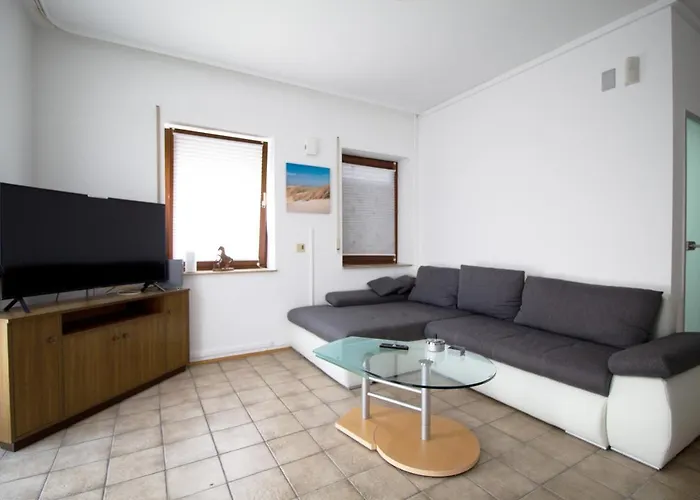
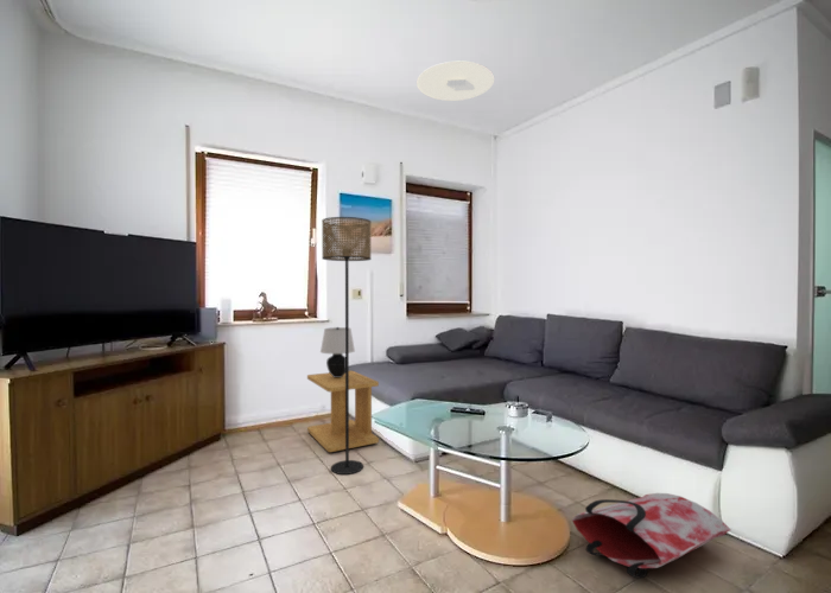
+ bag [571,492,732,579]
+ ceiling light [415,60,495,102]
+ table lamp [319,326,356,377]
+ floor lamp [321,216,373,476]
+ side table [306,370,380,453]
